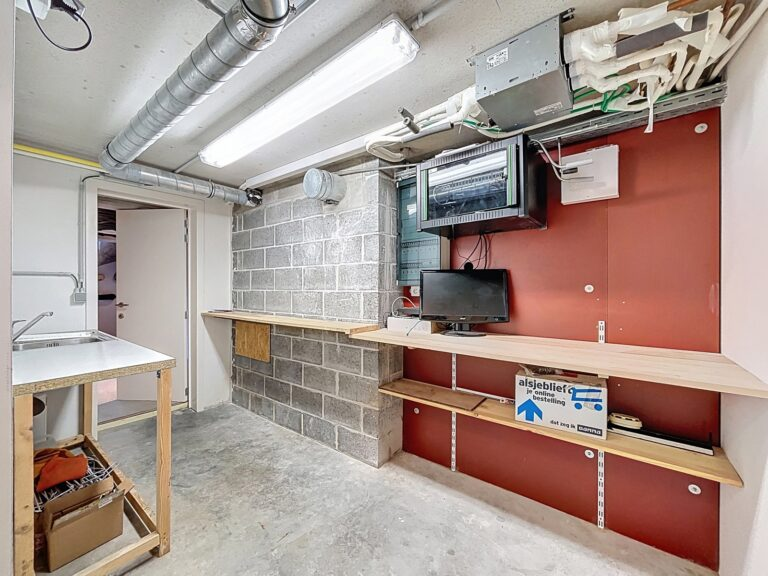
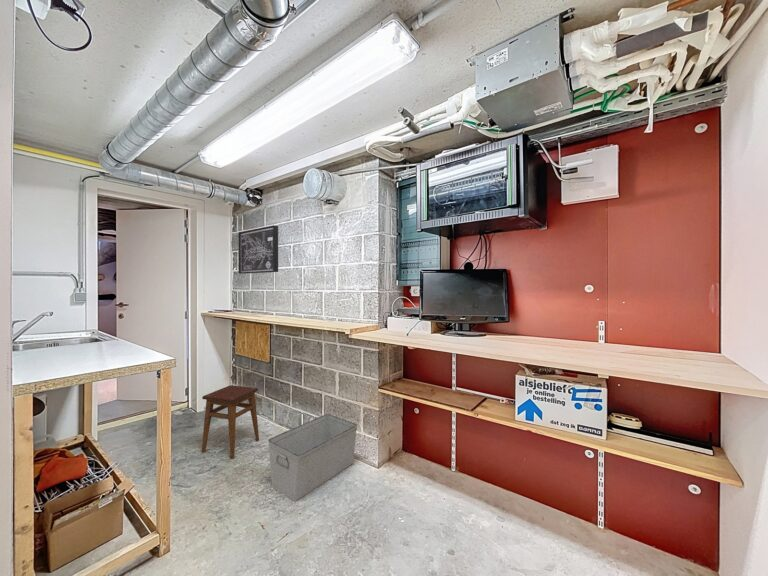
+ storage bin [267,413,358,502]
+ wall art [238,224,279,275]
+ stool [201,384,260,459]
